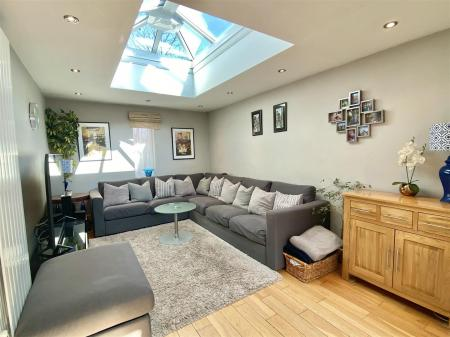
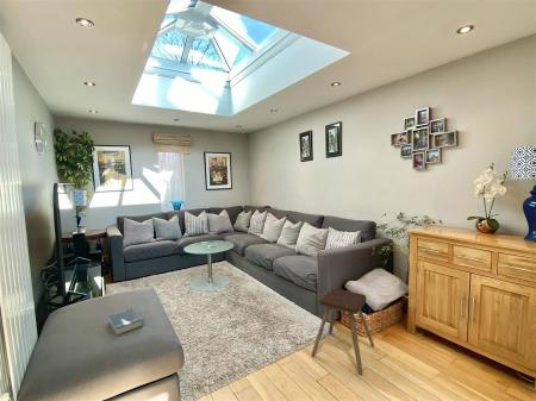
+ hardback book [107,307,144,337]
+ music stool [311,287,375,376]
